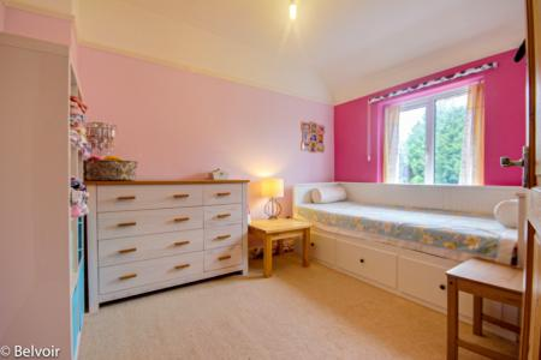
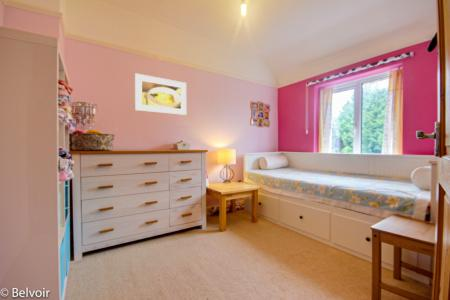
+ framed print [134,72,187,116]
